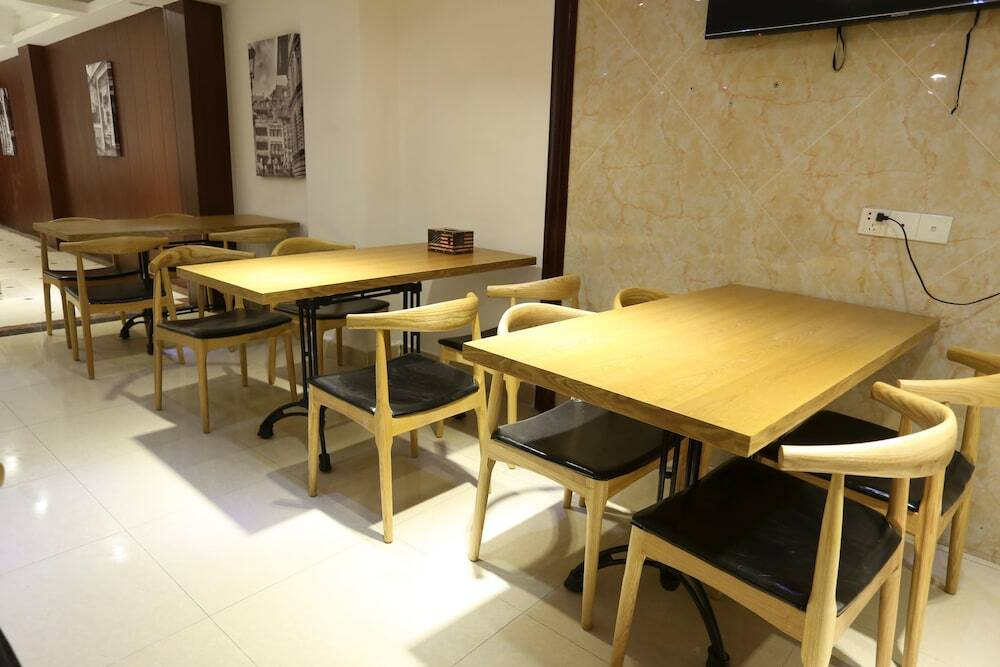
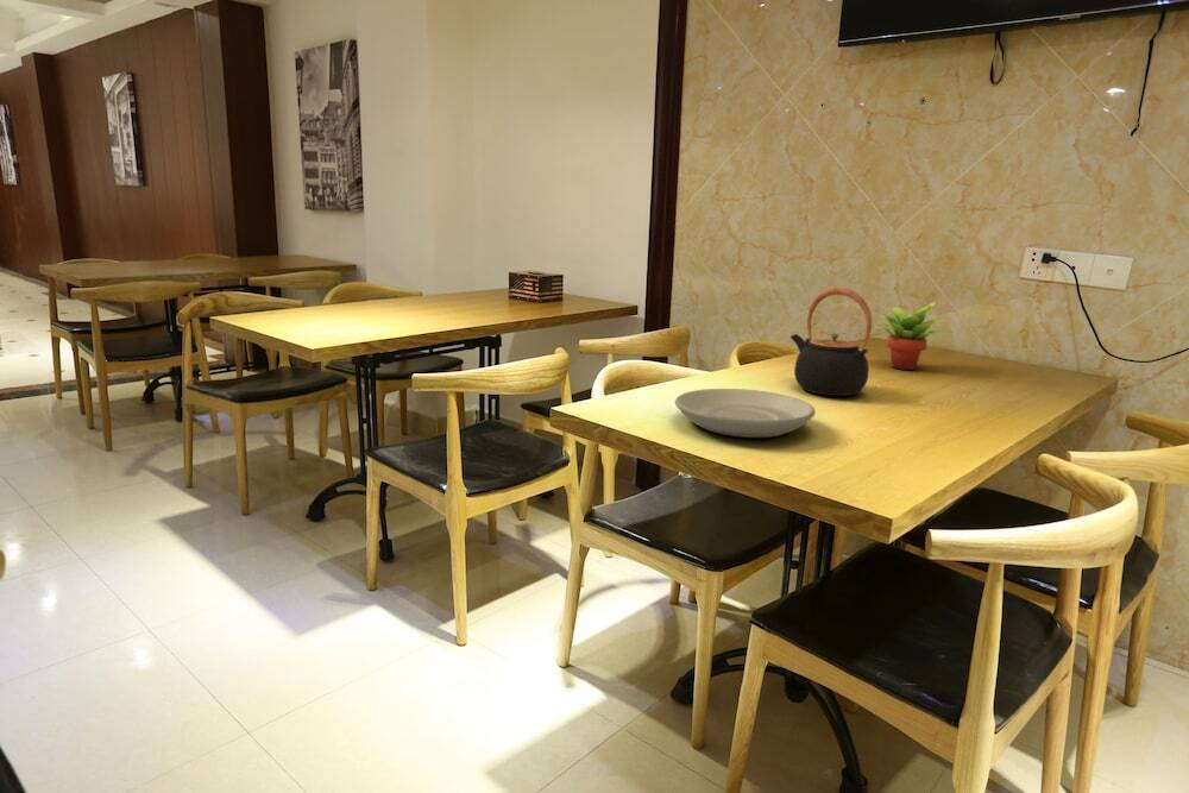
+ succulent plant [873,300,949,371]
+ teapot [789,287,873,397]
+ plate [674,388,817,439]
